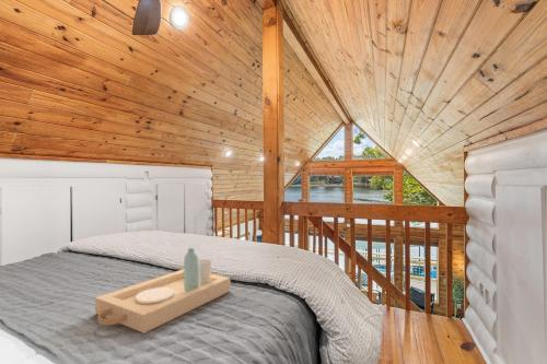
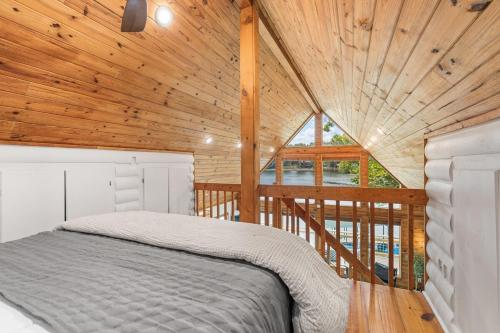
- serving tray [94,247,232,334]
